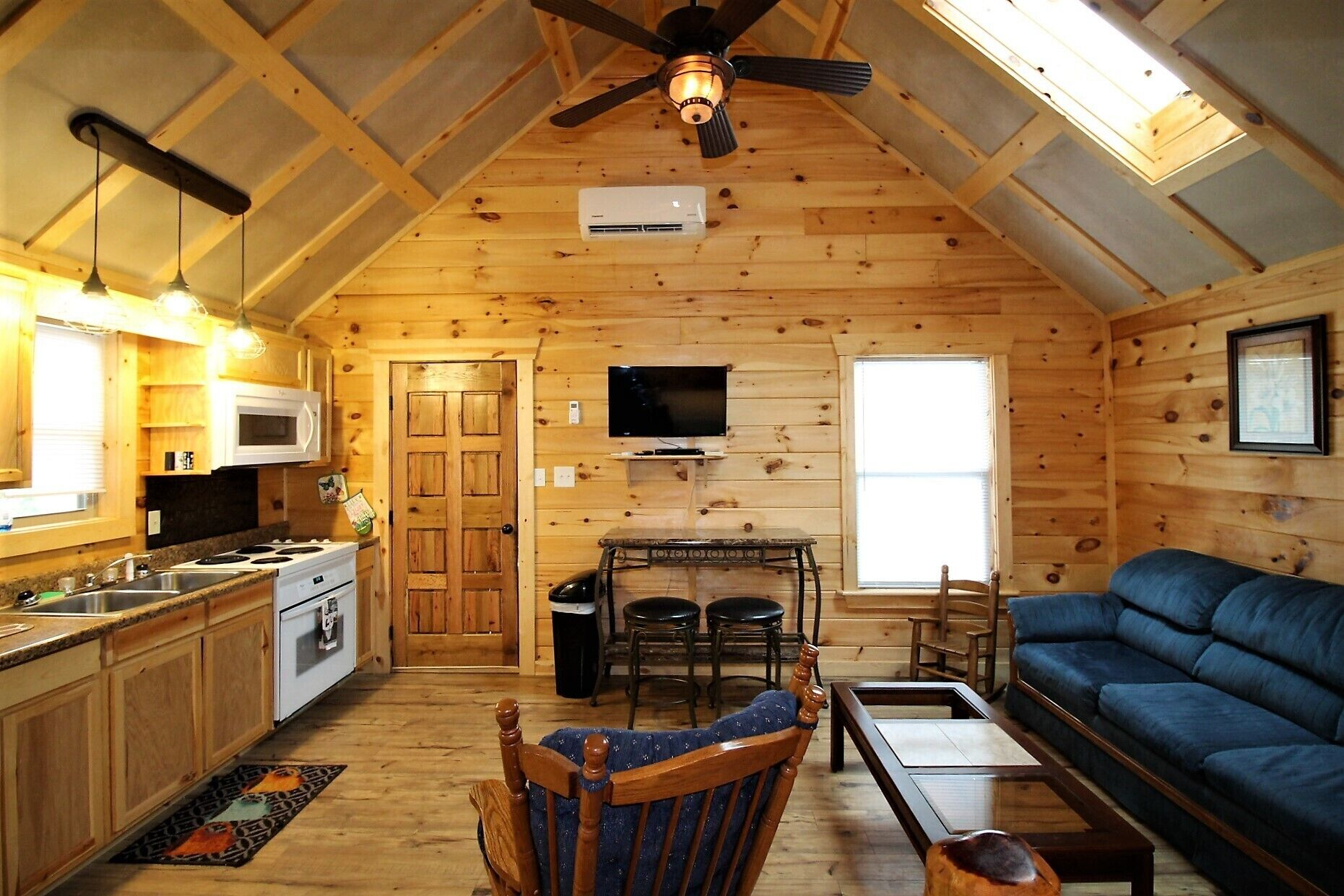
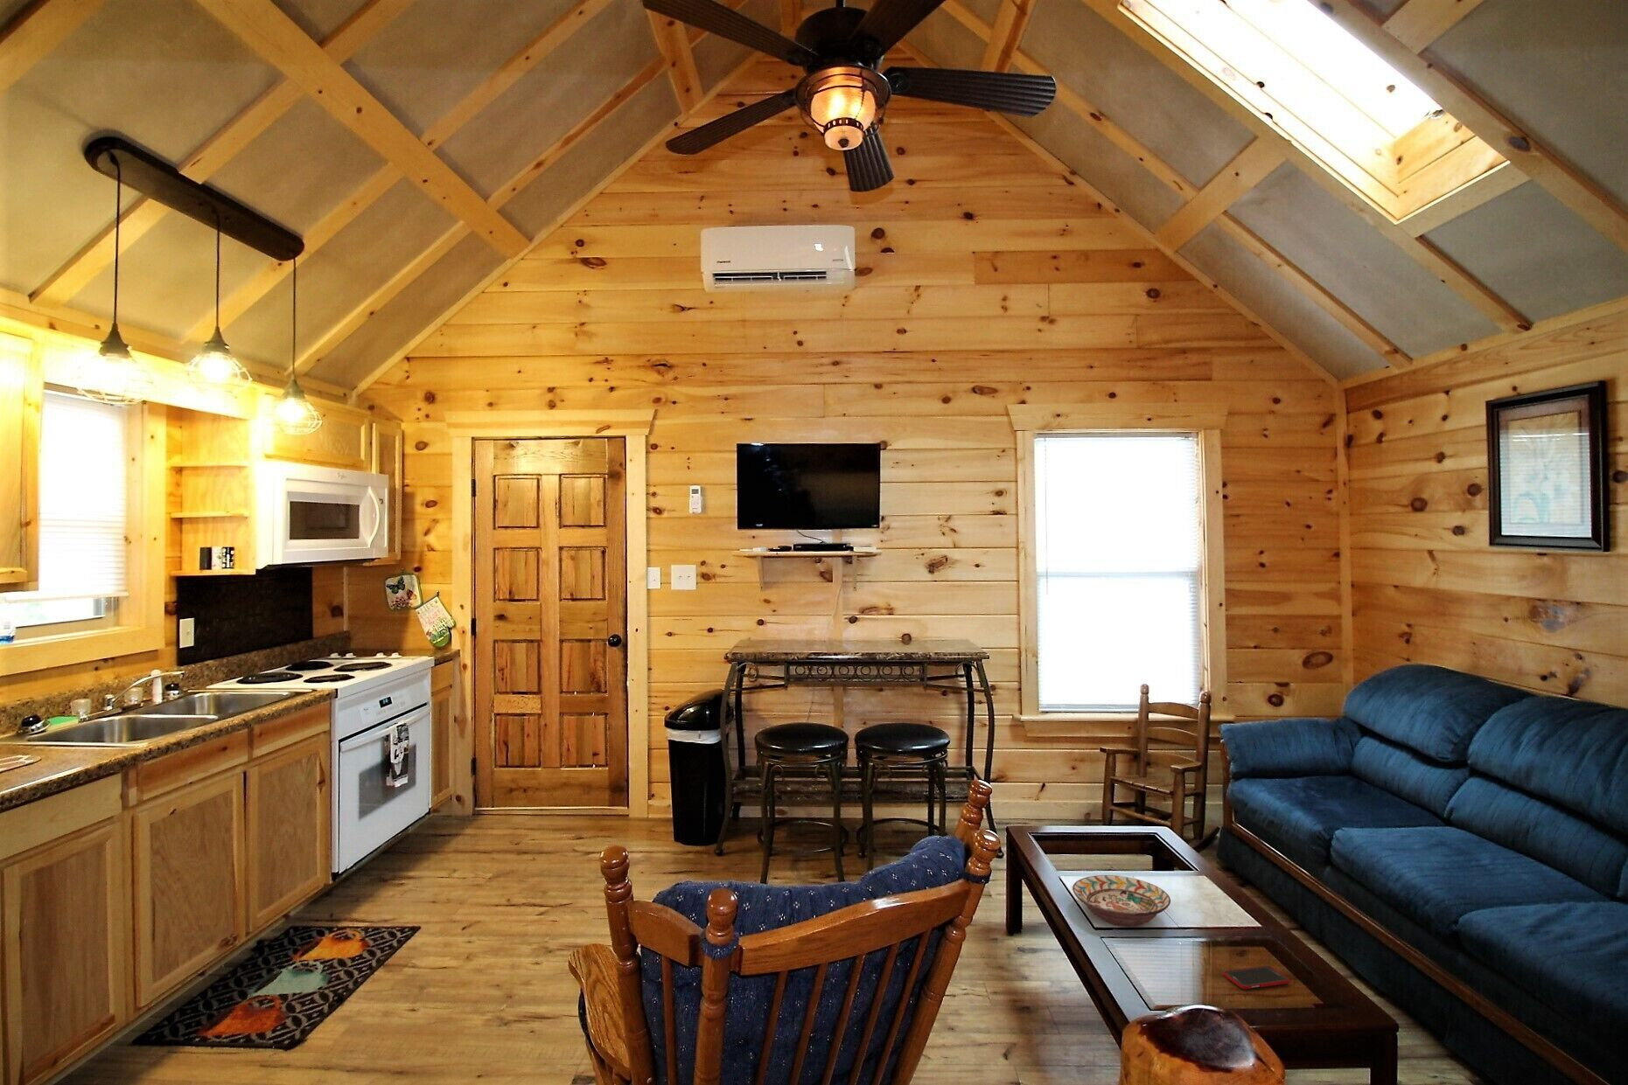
+ cell phone [1223,965,1291,989]
+ decorative bowl [1072,874,1171,926]
